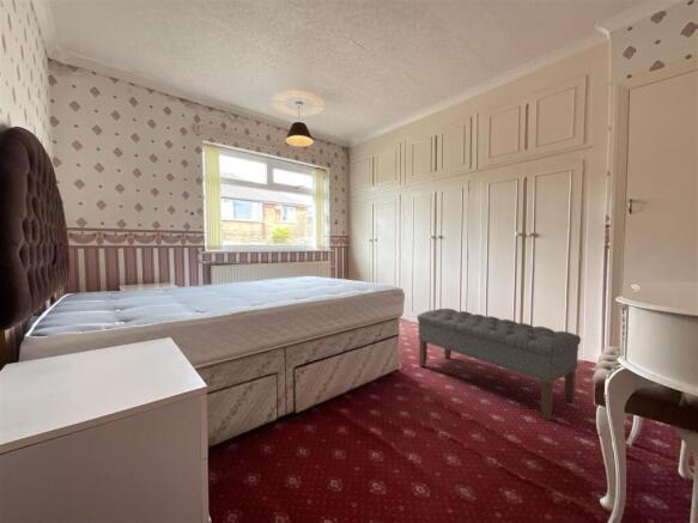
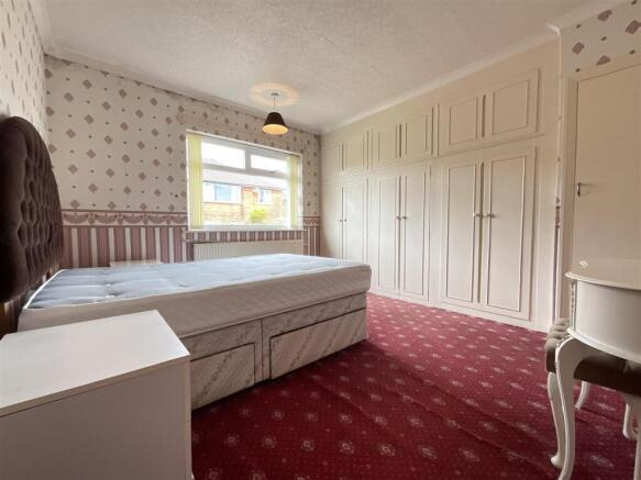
- bench [417,308,582,421]
